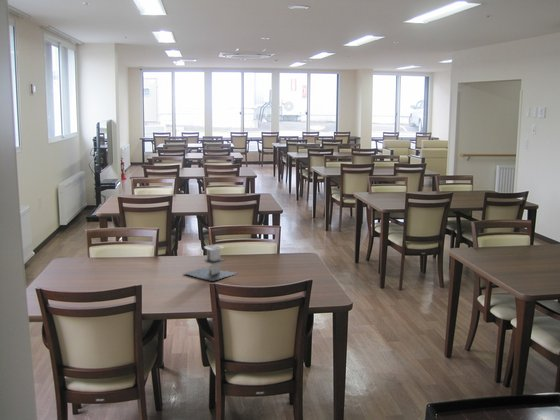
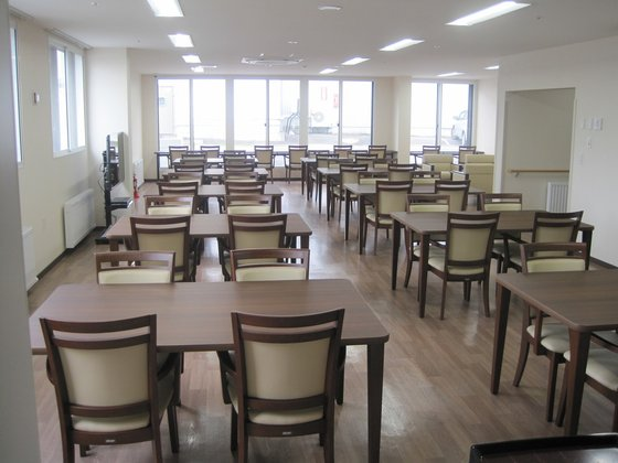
- architectural model [182,244,239,282]
